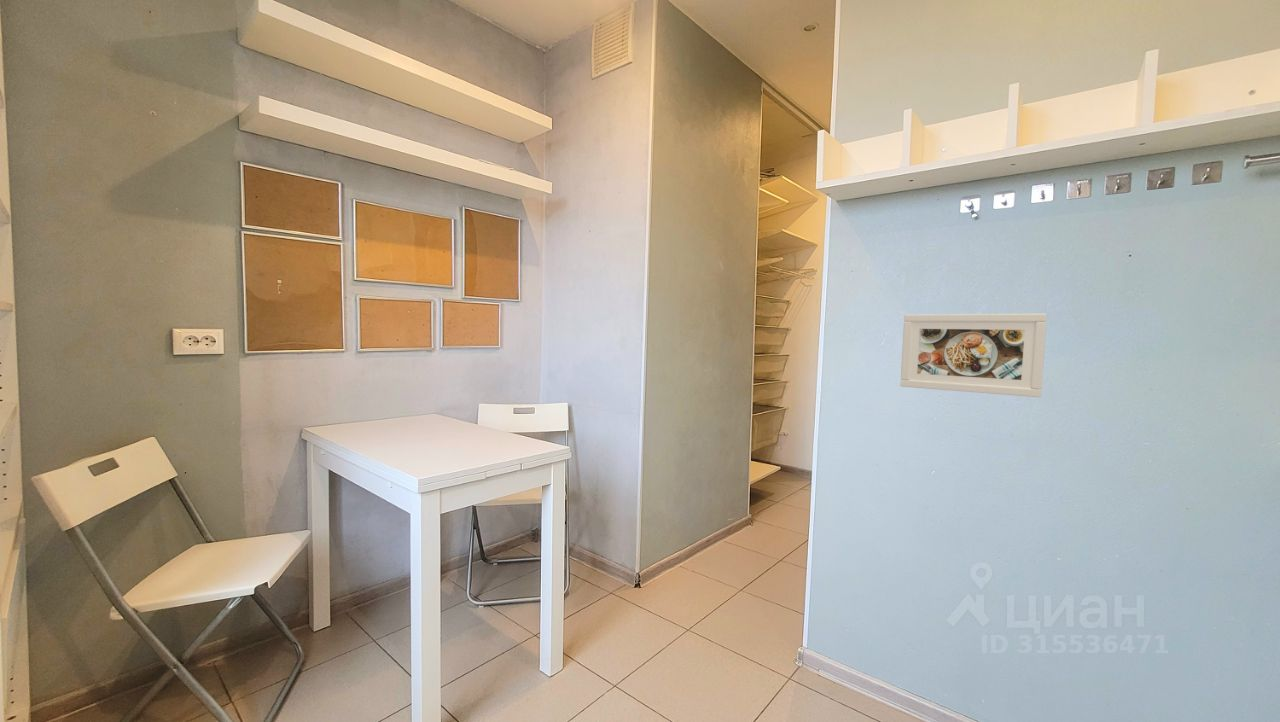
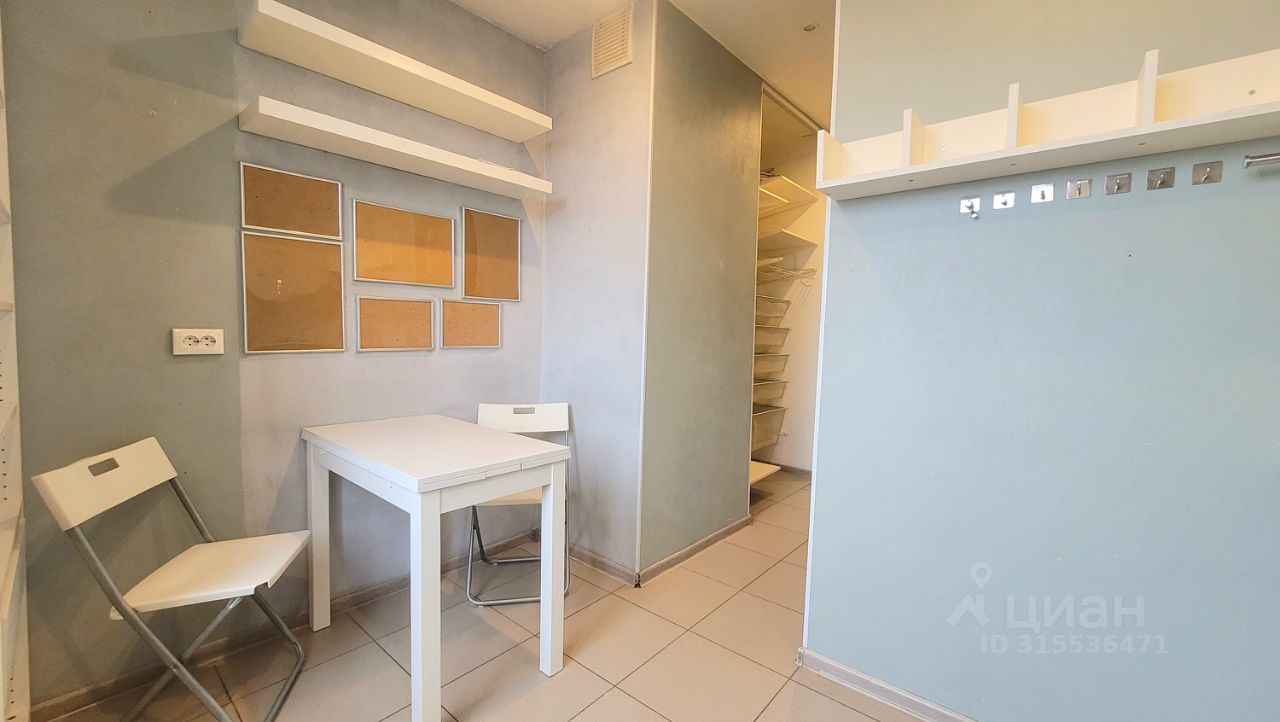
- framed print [899,313,1048,398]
